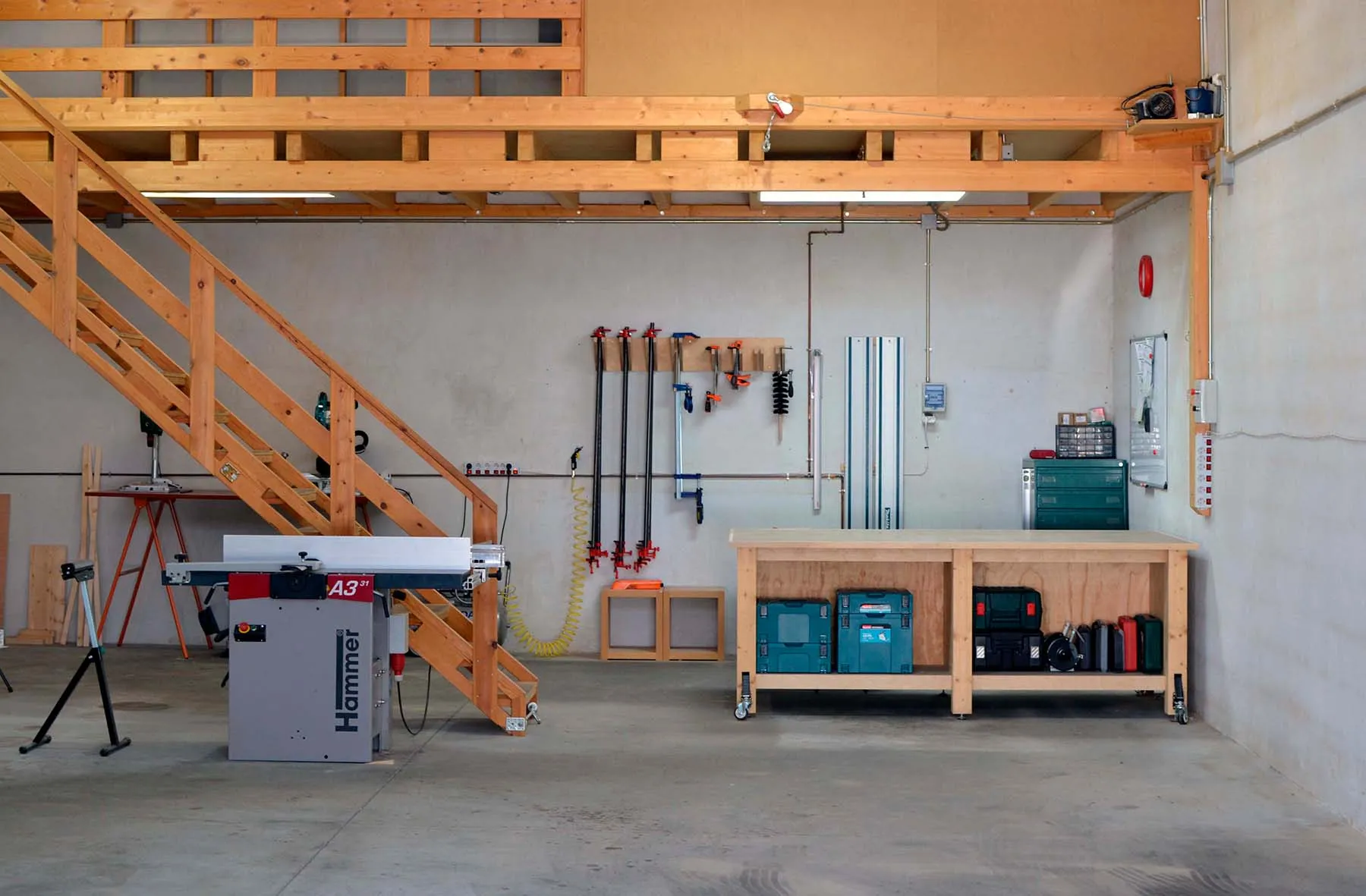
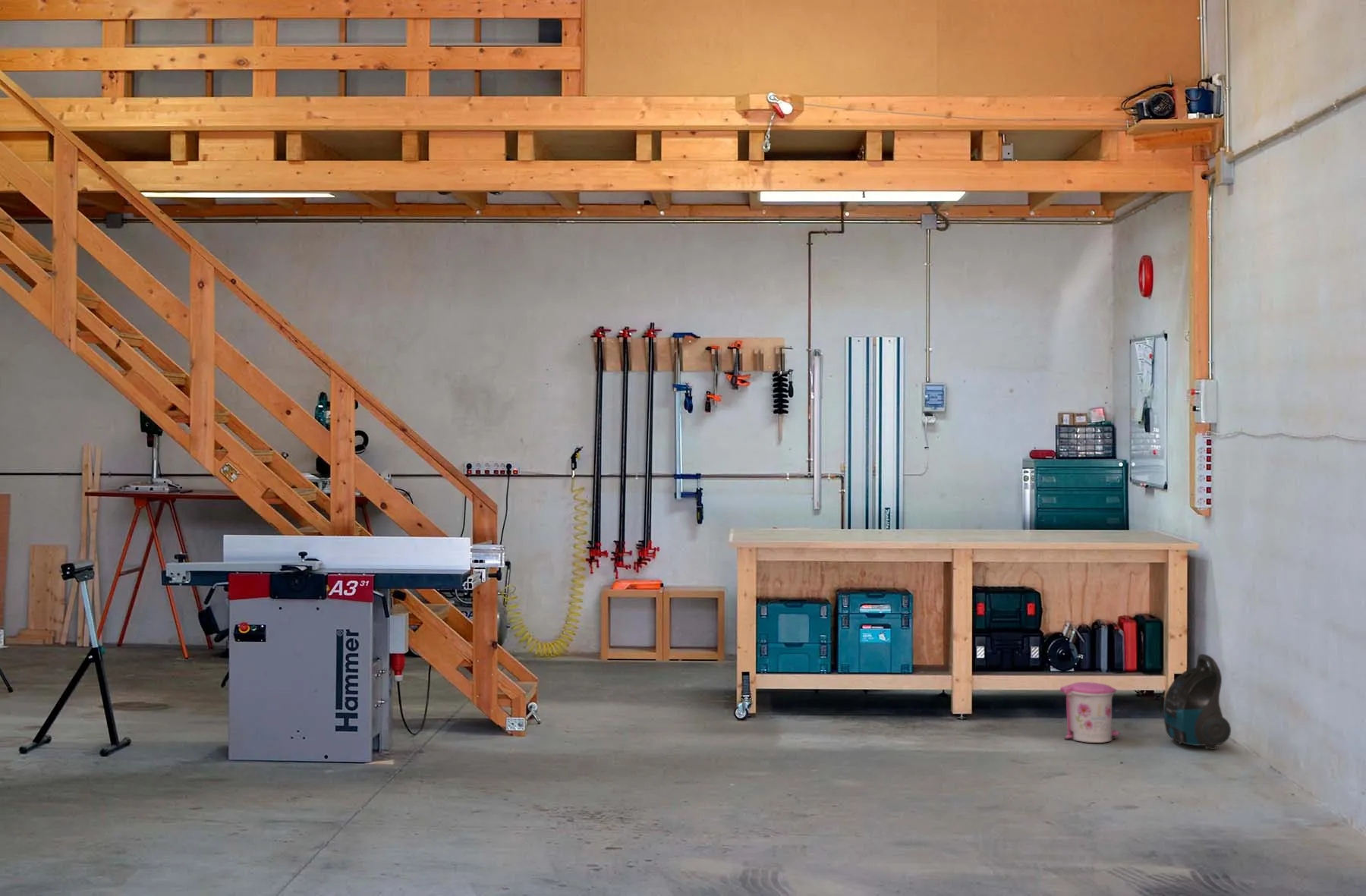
+ vacuum cleaner [1163,653,1232,750]
+ trash can [1059,681,1120,744]
